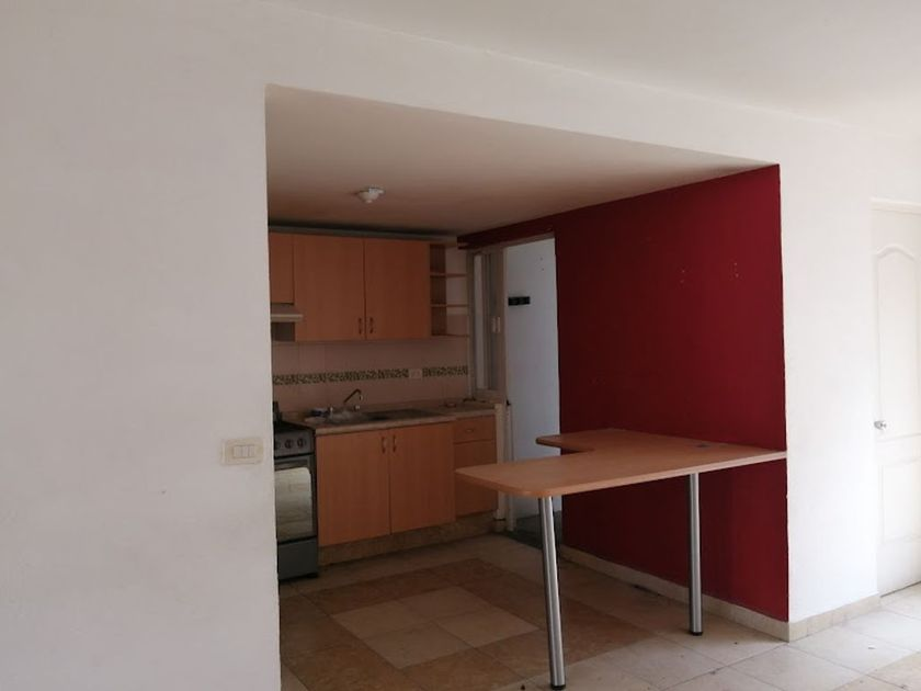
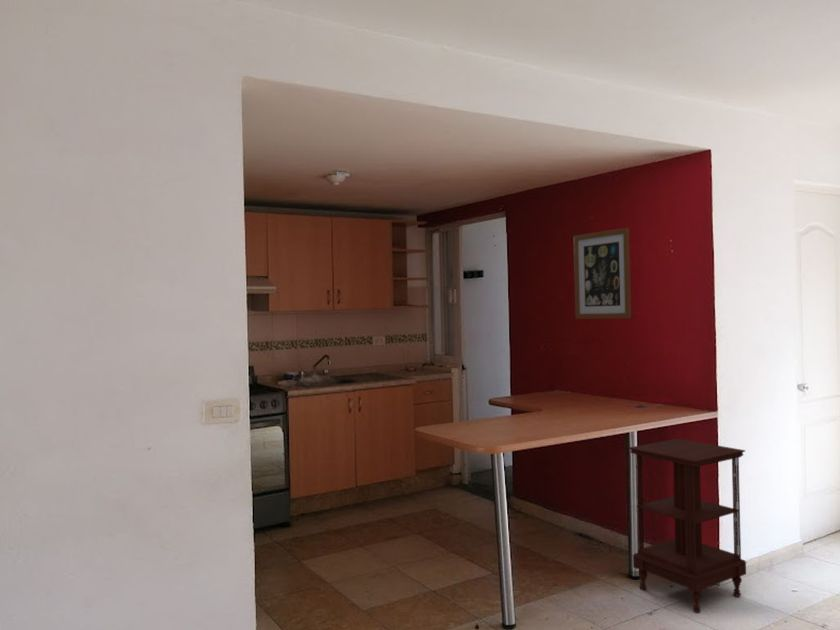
+ wall art [573,227,632,320]
+ side table [627,438,748,614]
